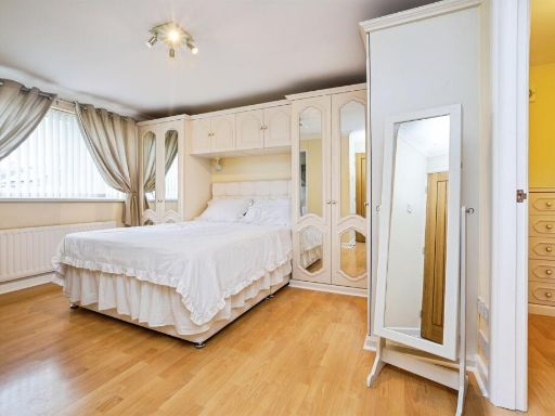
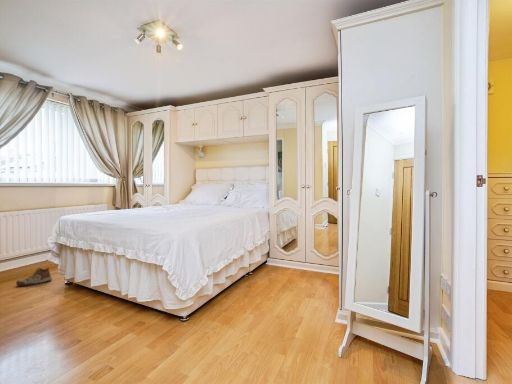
+ shoe [15,267,53,287]
